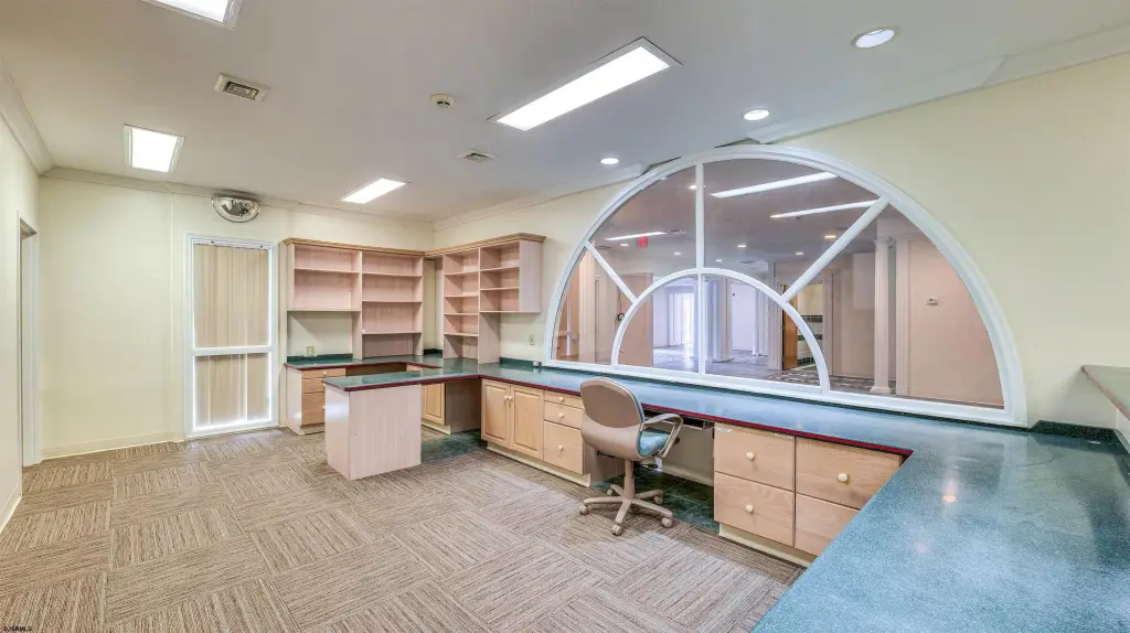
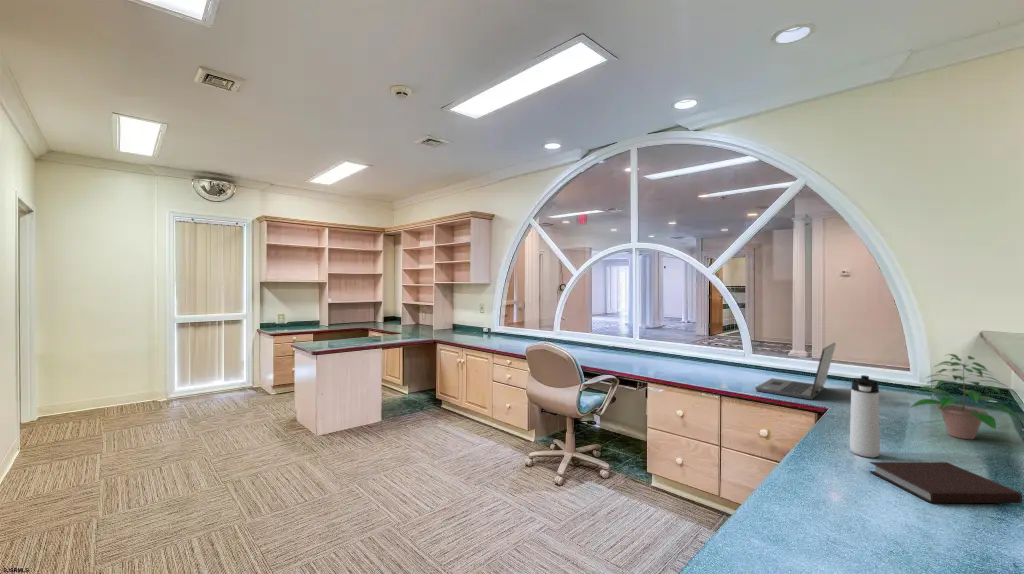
+ laptop [754,341,837,400]
+ notebook [868,461,1023,504]
+ potted plant [910,353,1023,440]
+ thermos bottle [849,374,881,459]
